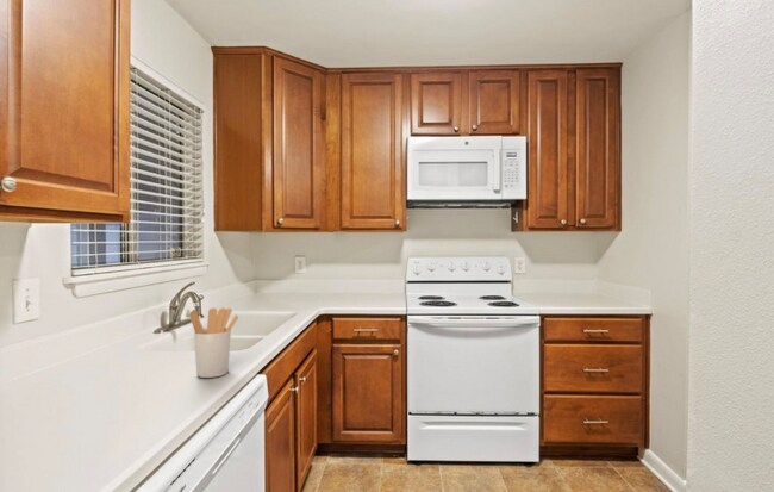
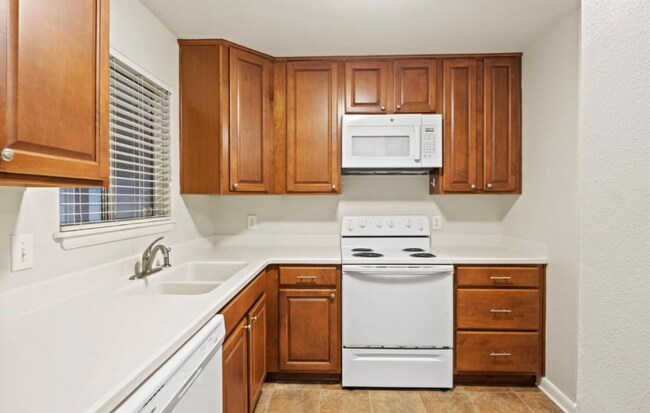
- utensil holder [188,306,239,379]
